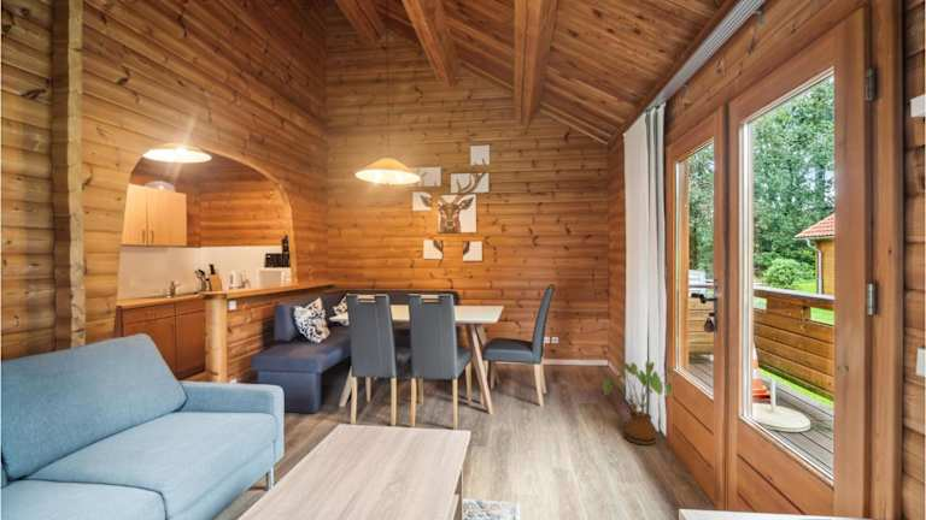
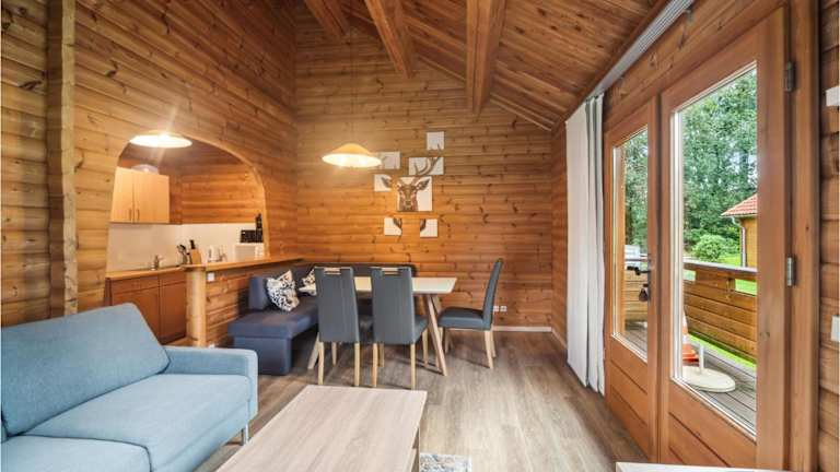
- house plant [603,360,675,447]
